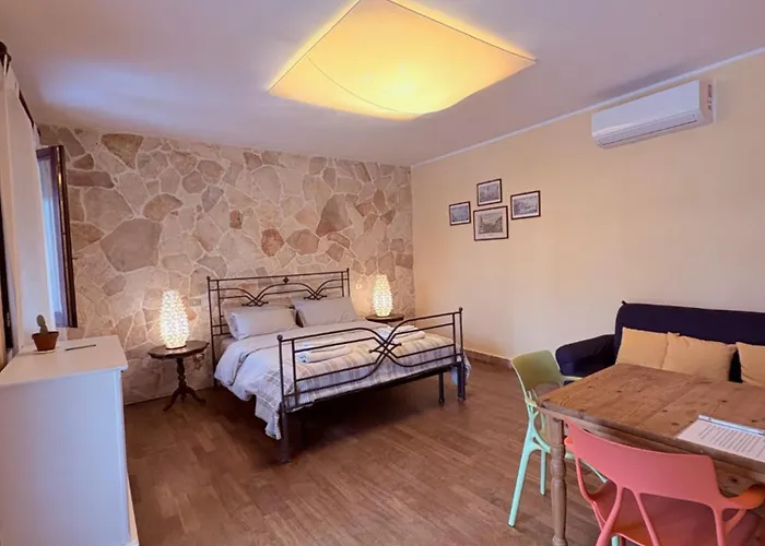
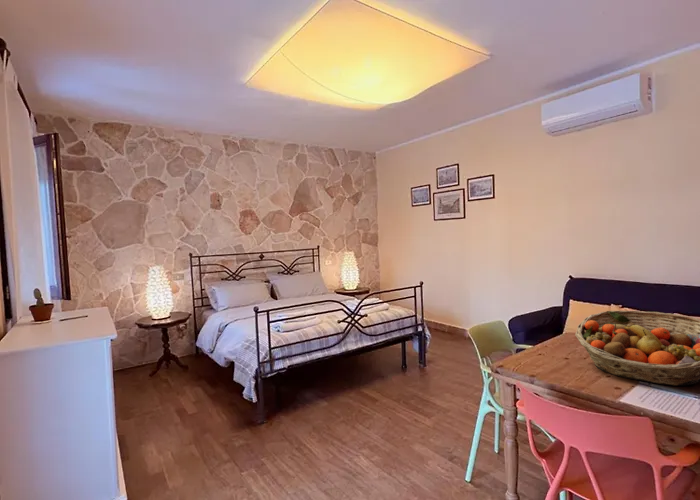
+ fruit basket [574,309,700,387]
